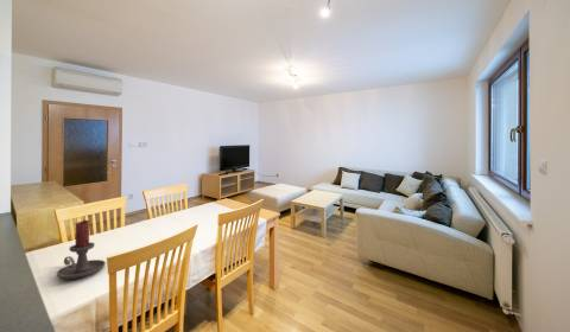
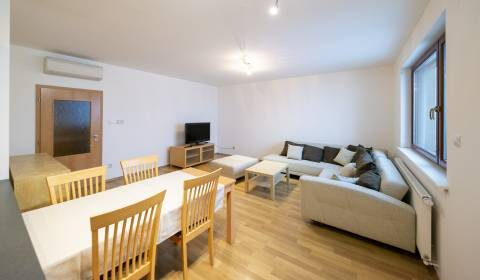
- candle holder [56,219,107,280]
